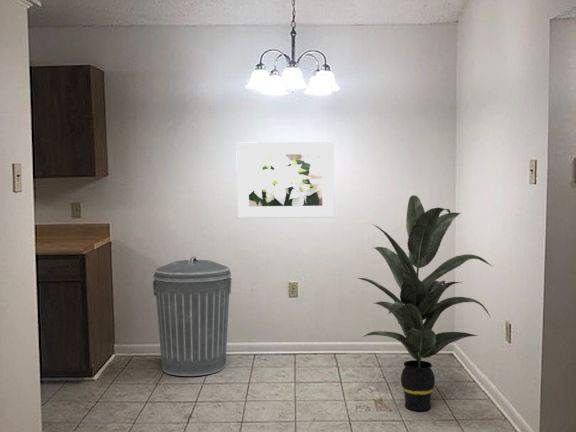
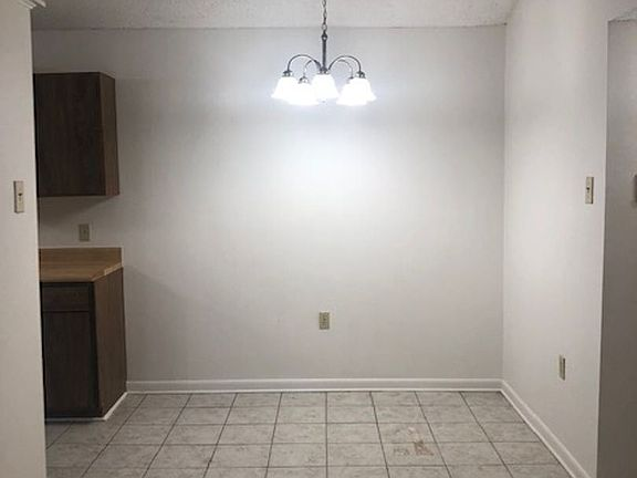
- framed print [235,141,335,219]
- trash can [152,256,233,377]
- indoor plant [357,194,495,412]
